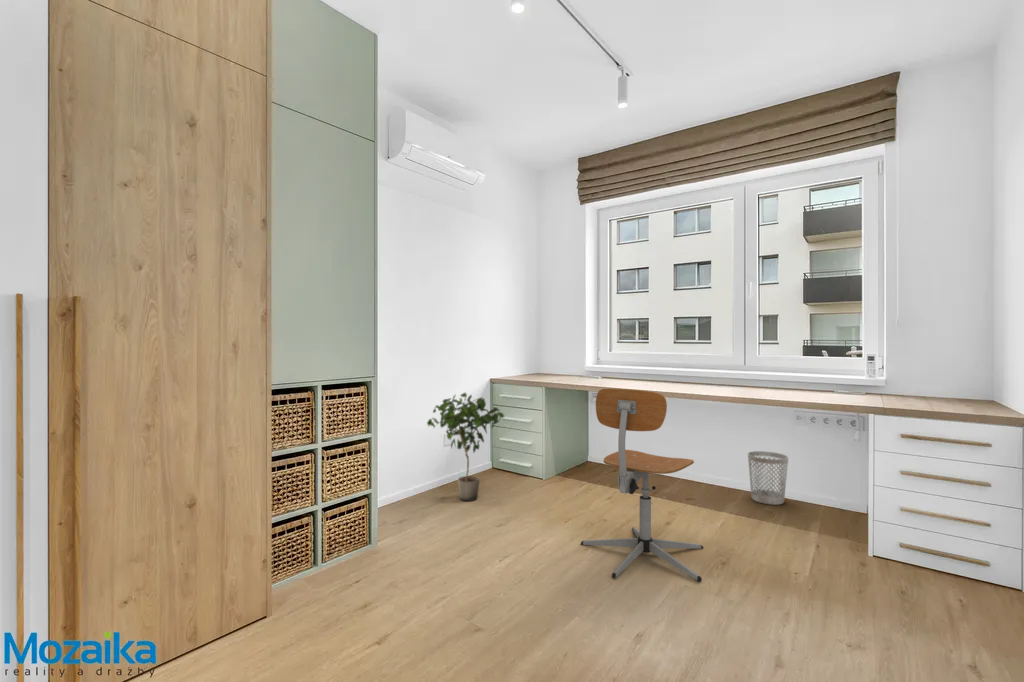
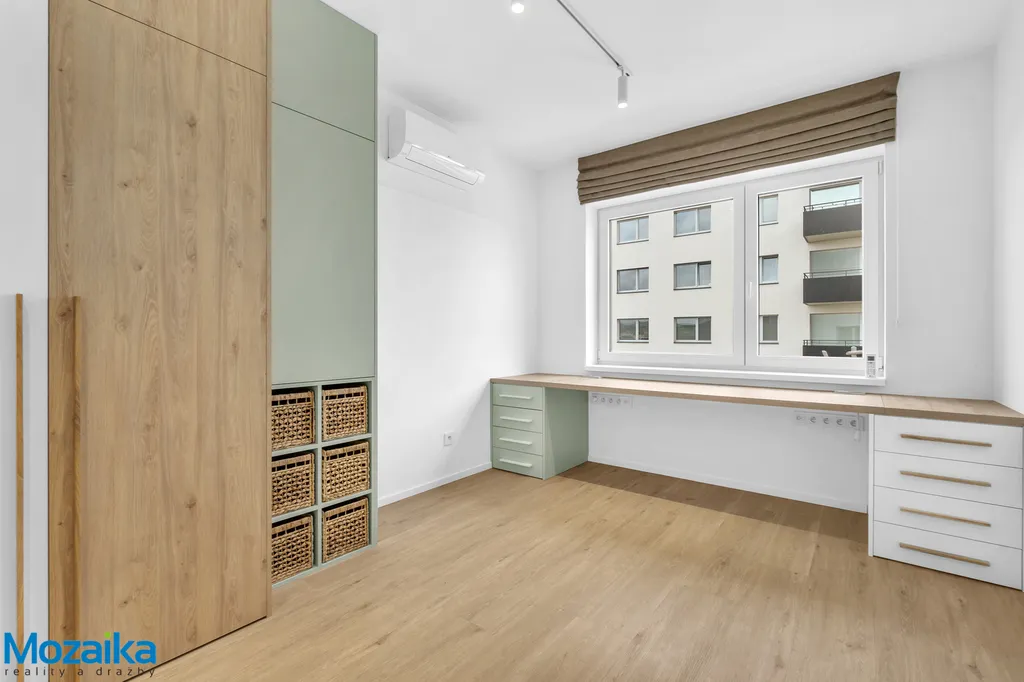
- potted plant [426,392,505,502]
- wastebasket [747,450,789,506]
- office chair [580,387,704,583]
